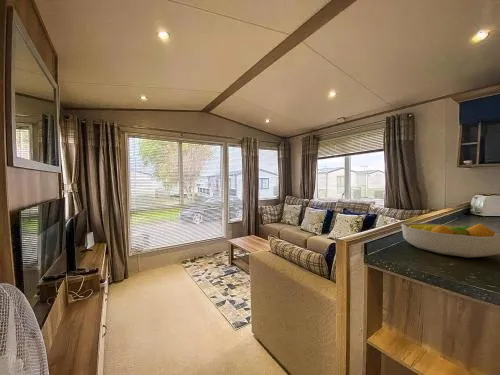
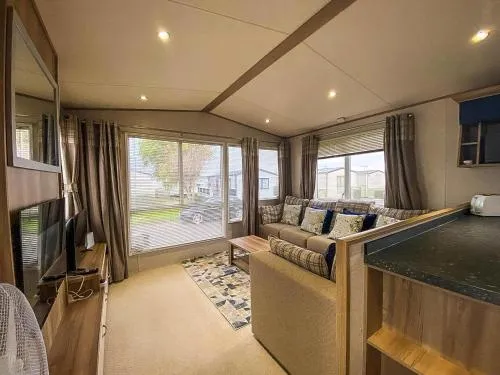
- fruit bowl [400,222,500,259]
